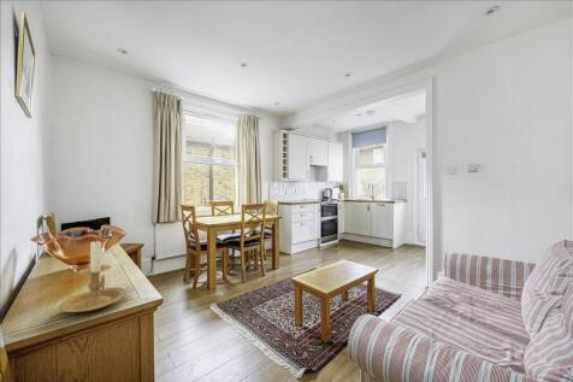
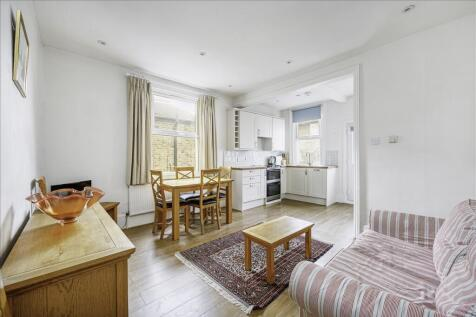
- candle holder [58,239,129,313]
